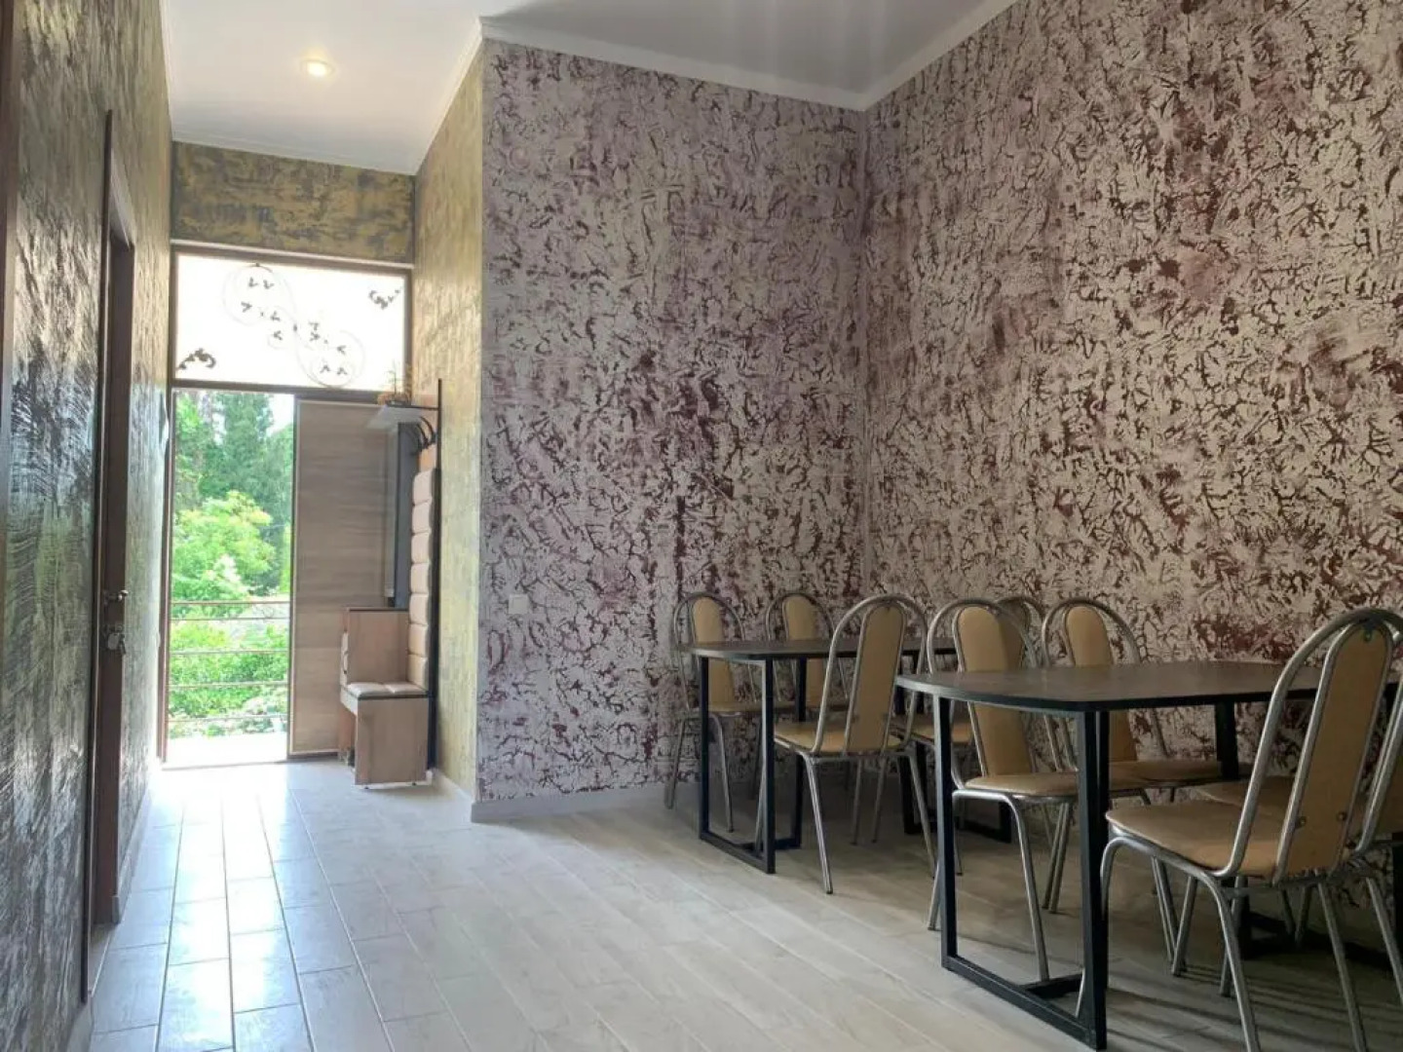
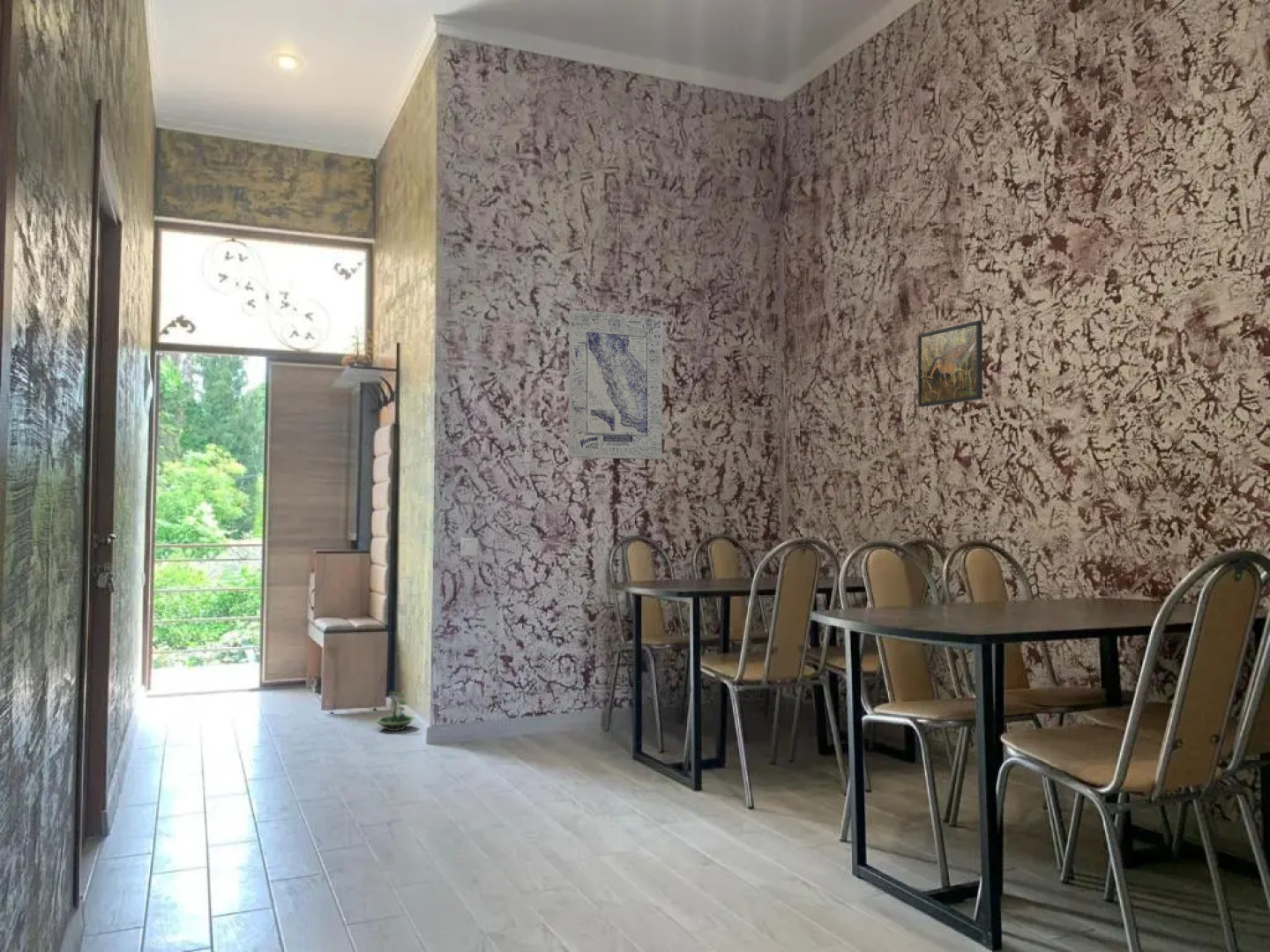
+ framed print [917,319,983,408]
+ terrarium [375,690,416,732]
+ wall art [567,309,663,460]
